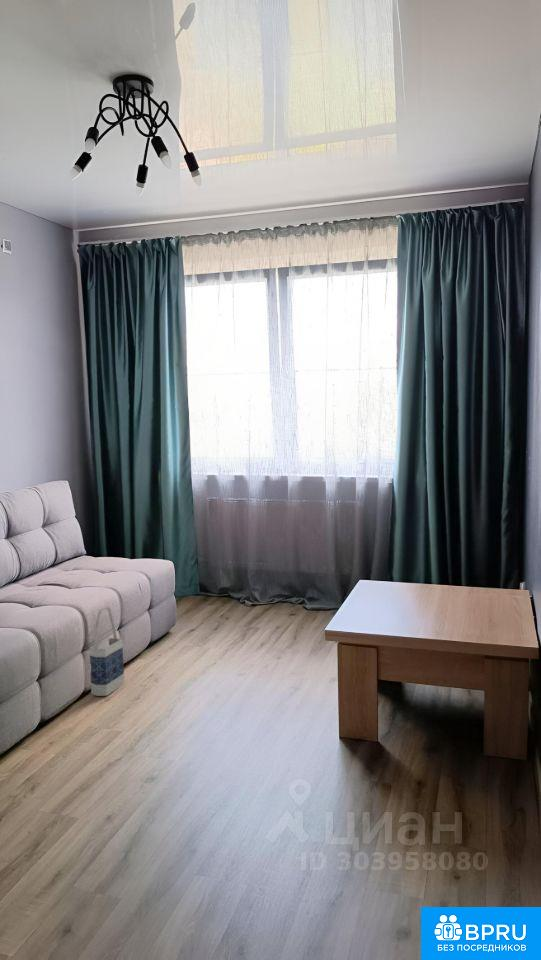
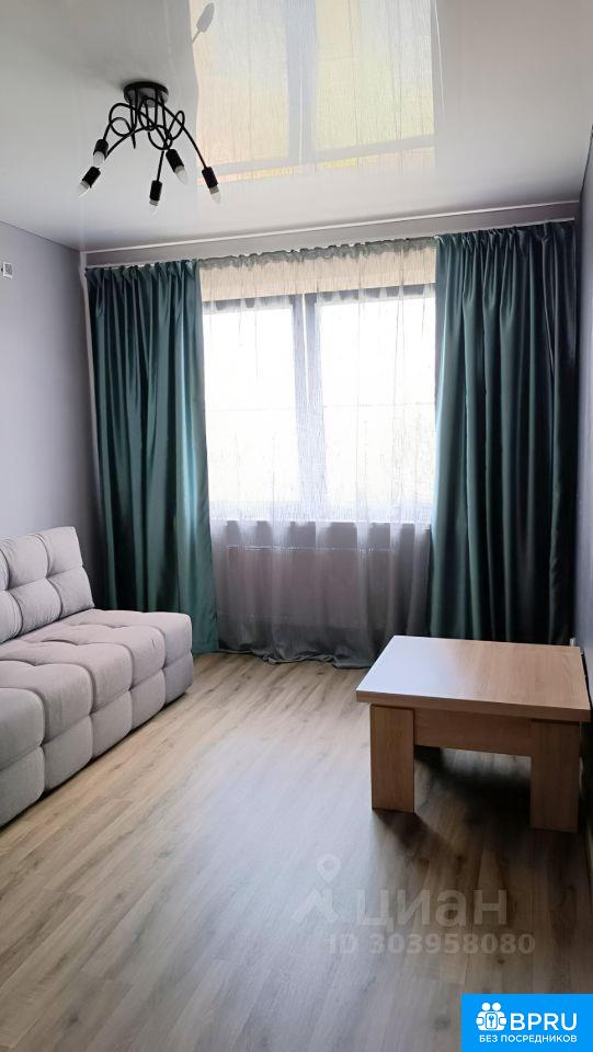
- bag [89,606,125,697]
